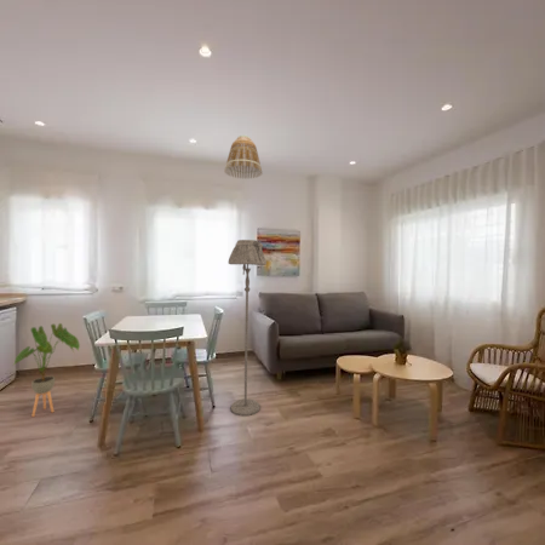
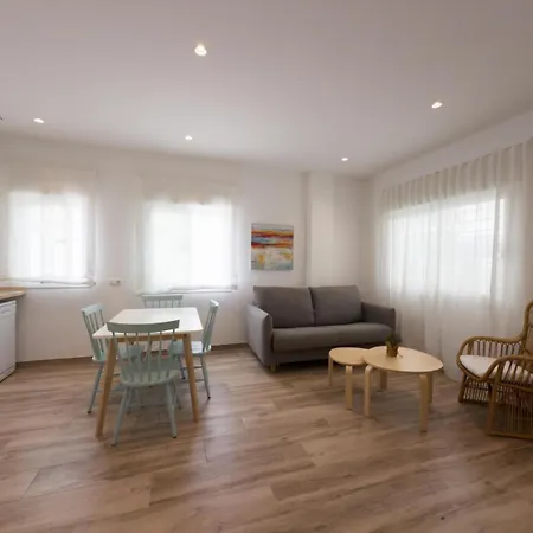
- house plant [13,322,81,418]
- floor lamp [228,239,268,417]
- lamp shade [223,134,264,179]
